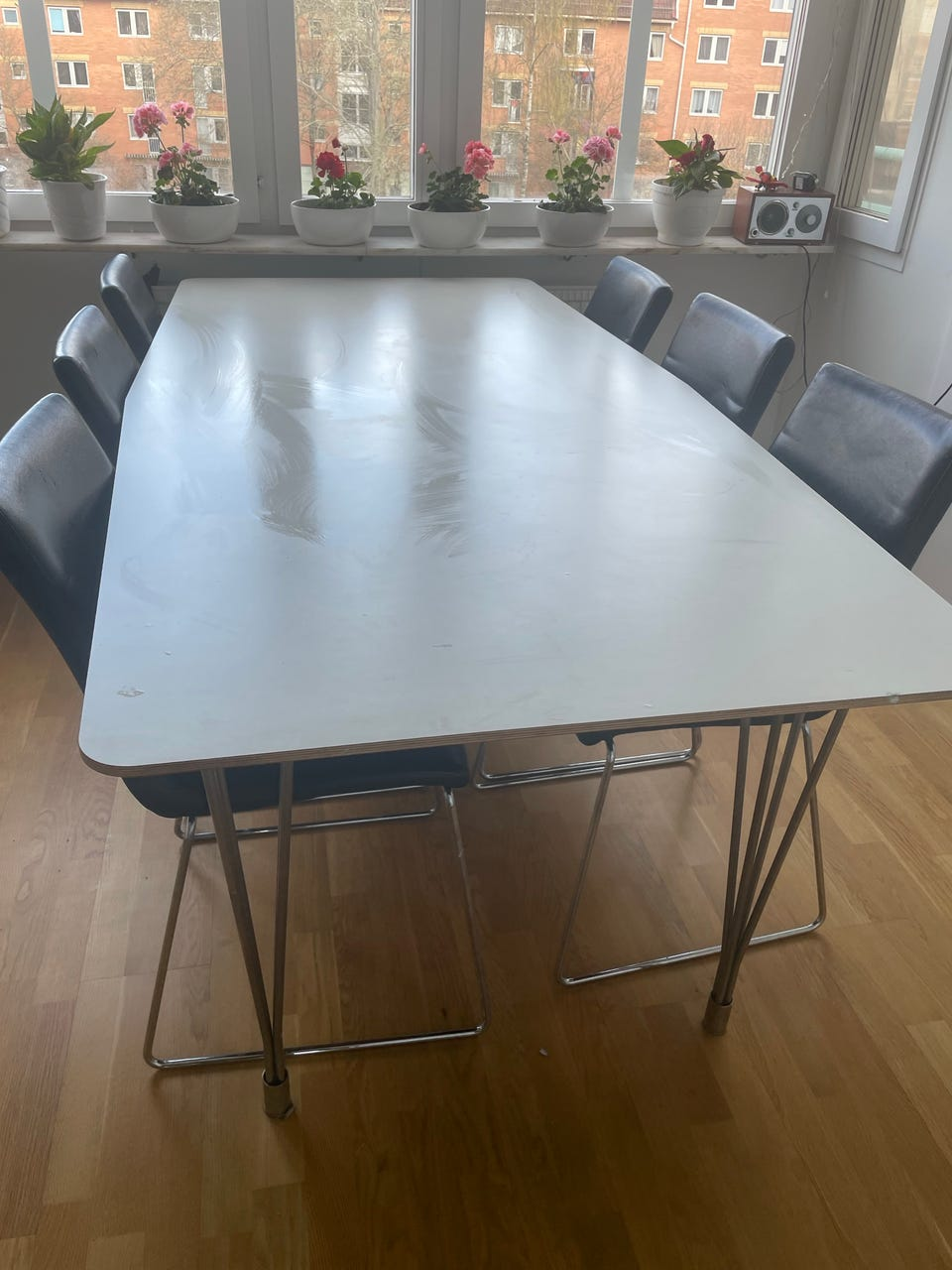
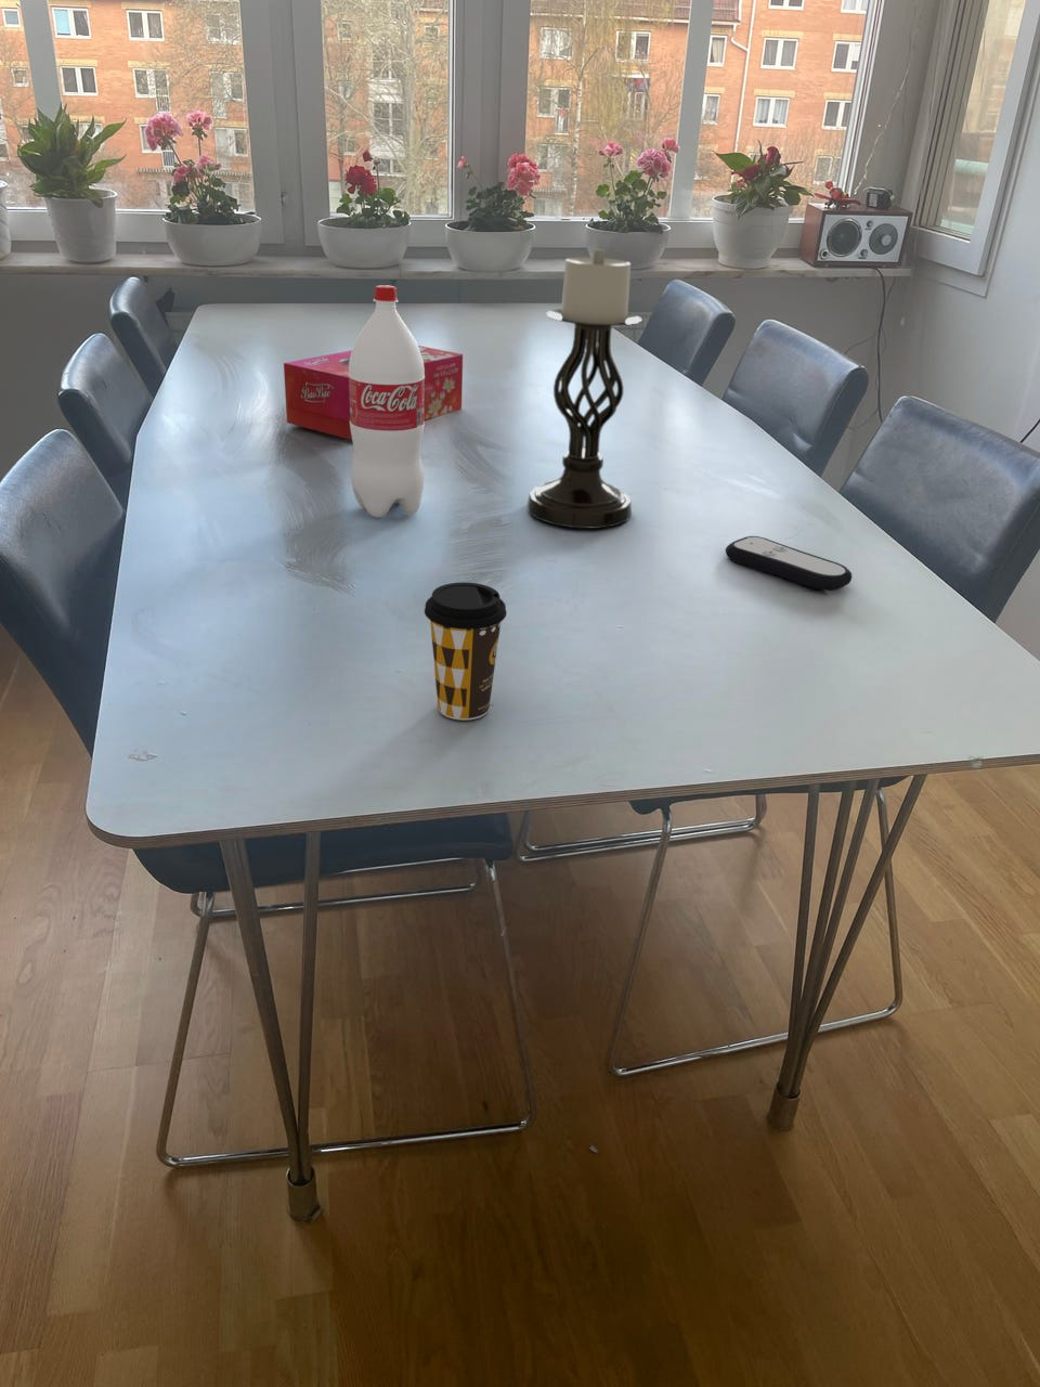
+ coffee cup [424,581,508,721]
+ tissue box [283,345,463,441]
+ bottle [348,284,426,519]
+ candle holder [527,248,643,530]
+ remote control [724,535,852,592]
